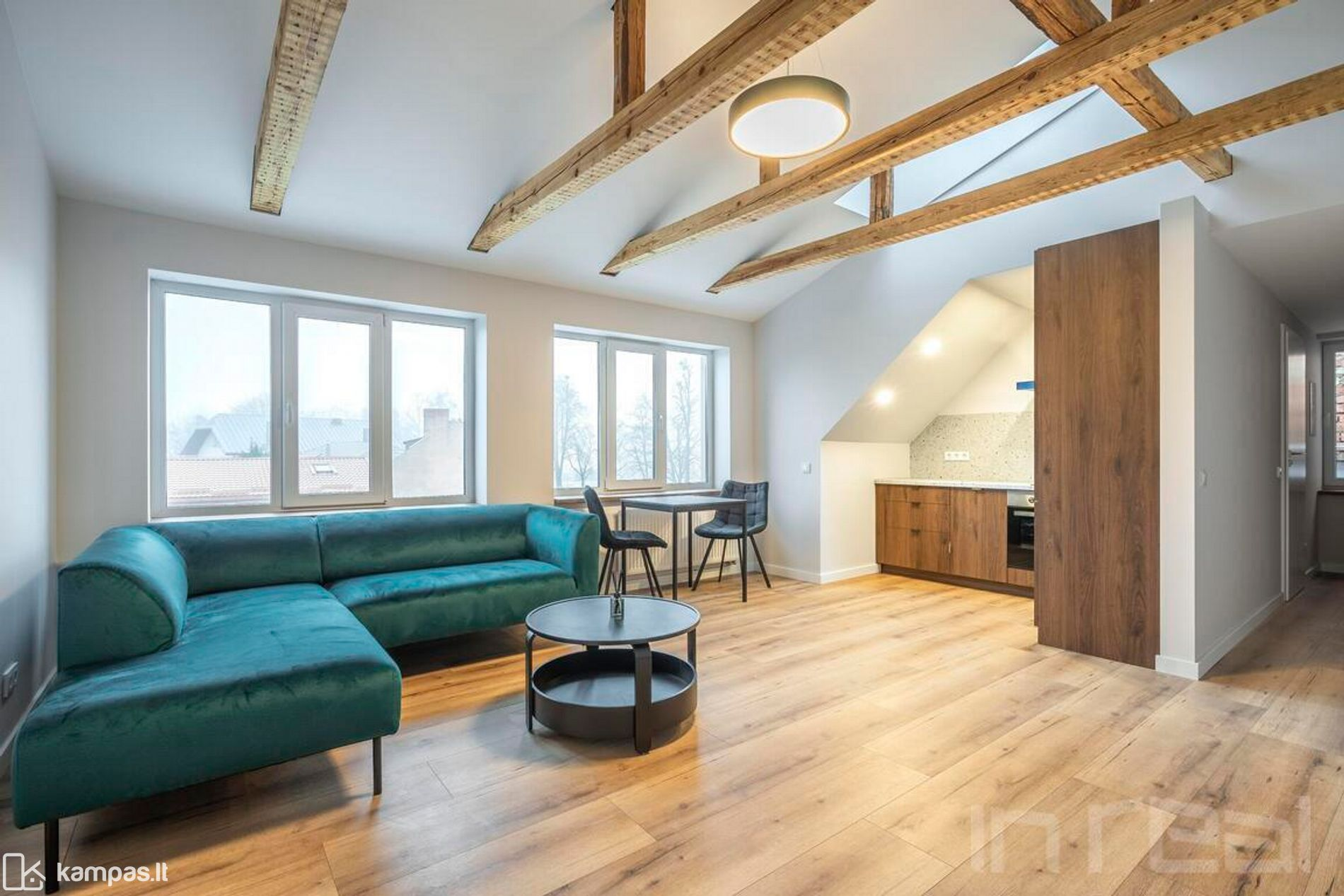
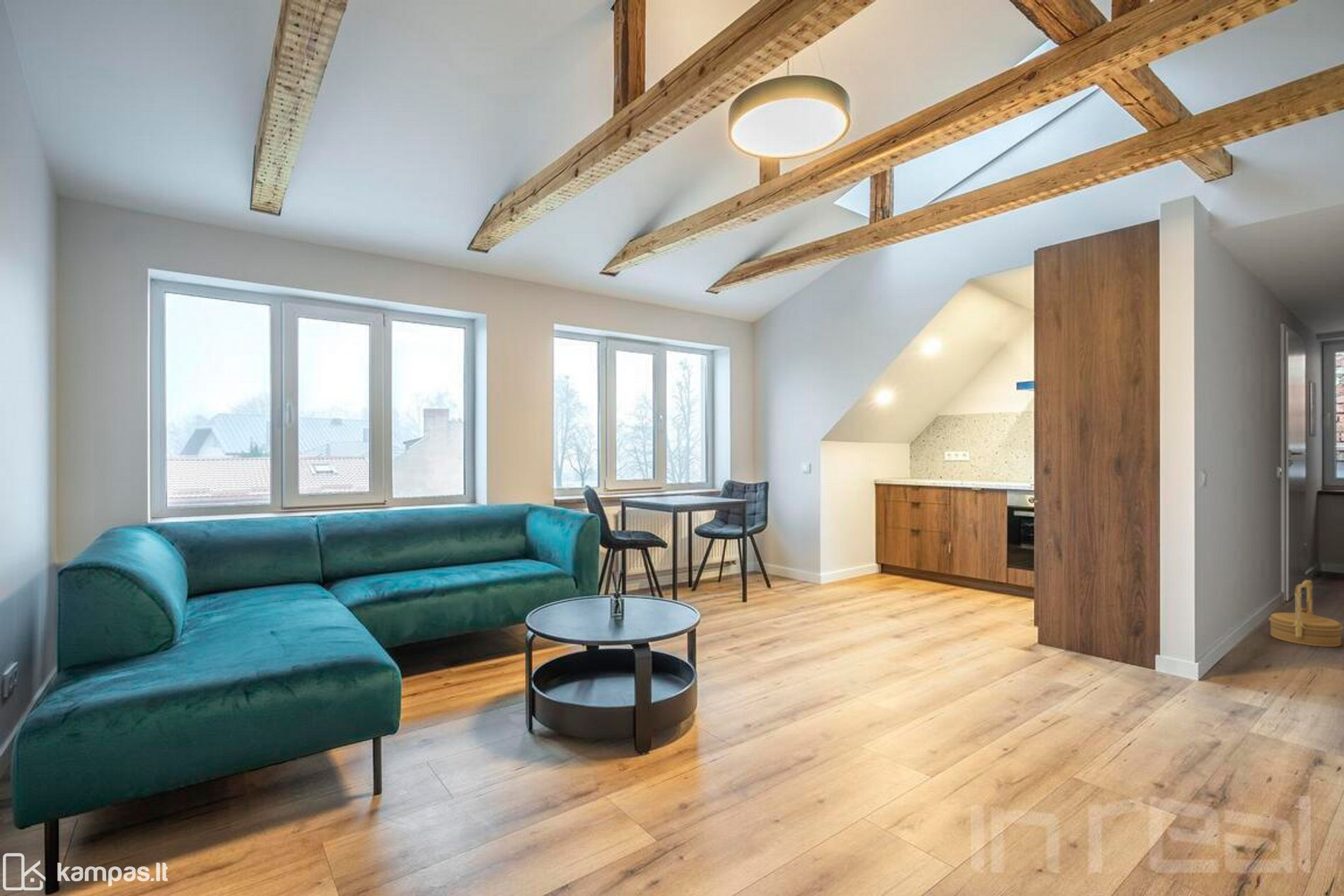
+ basket [1268,579,1343,648]
